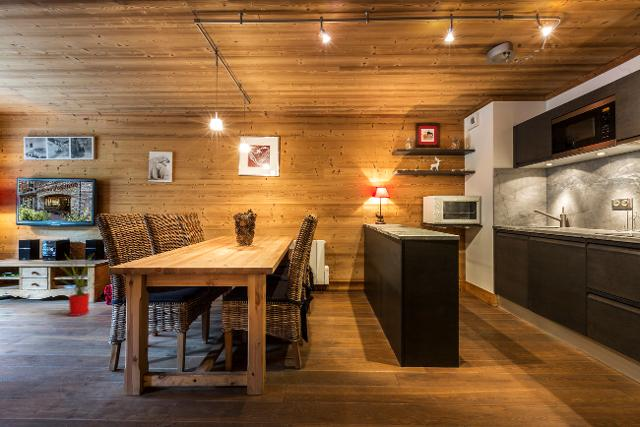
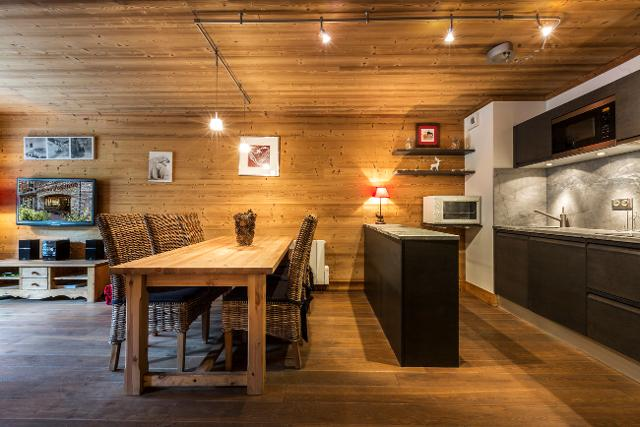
- house plant [50,252,104,317]
